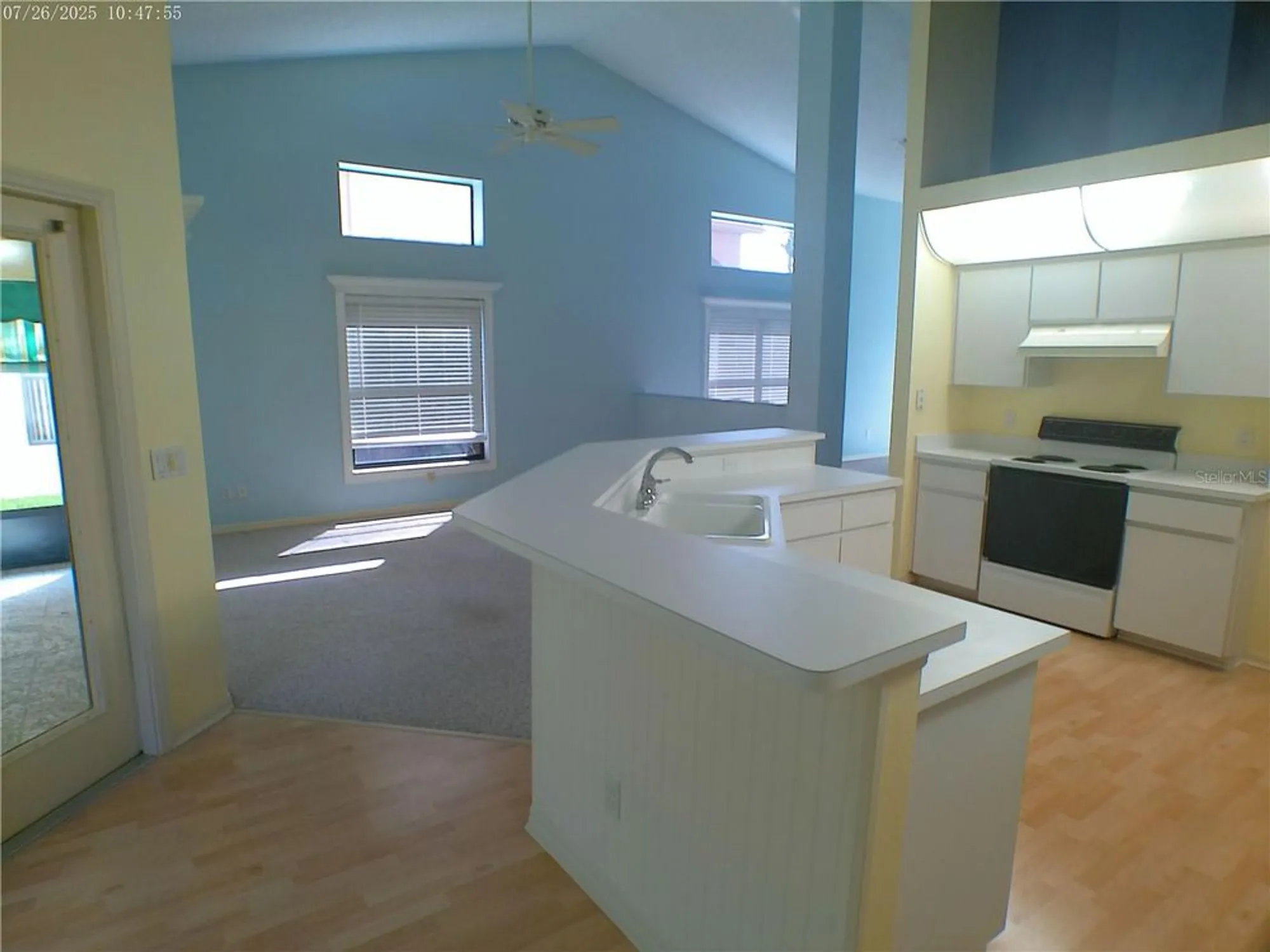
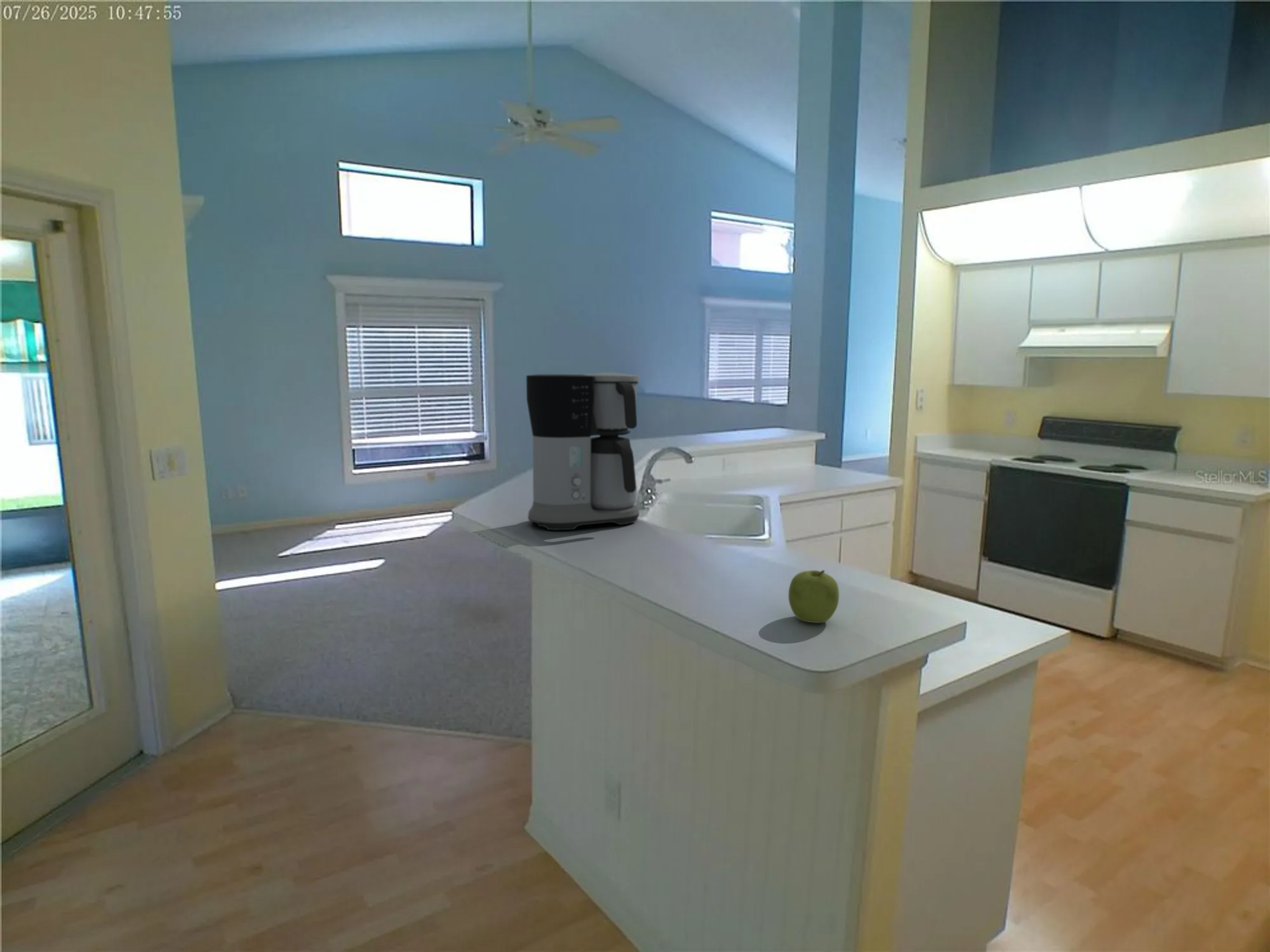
+ coffee maker [526,372,640,531]
+ fruit [788,569,839,623]
